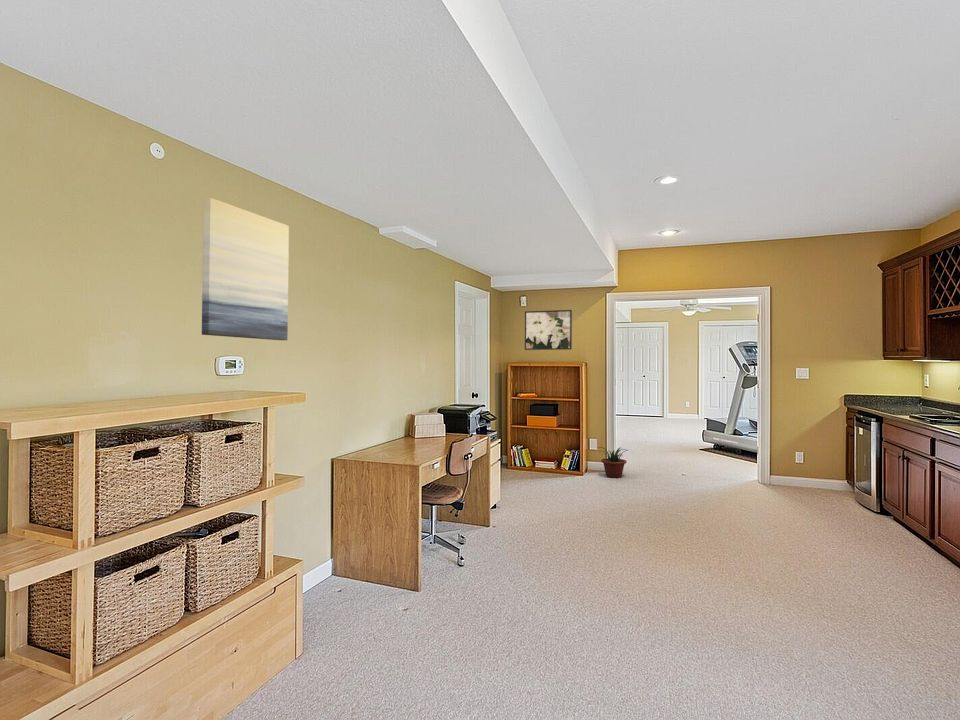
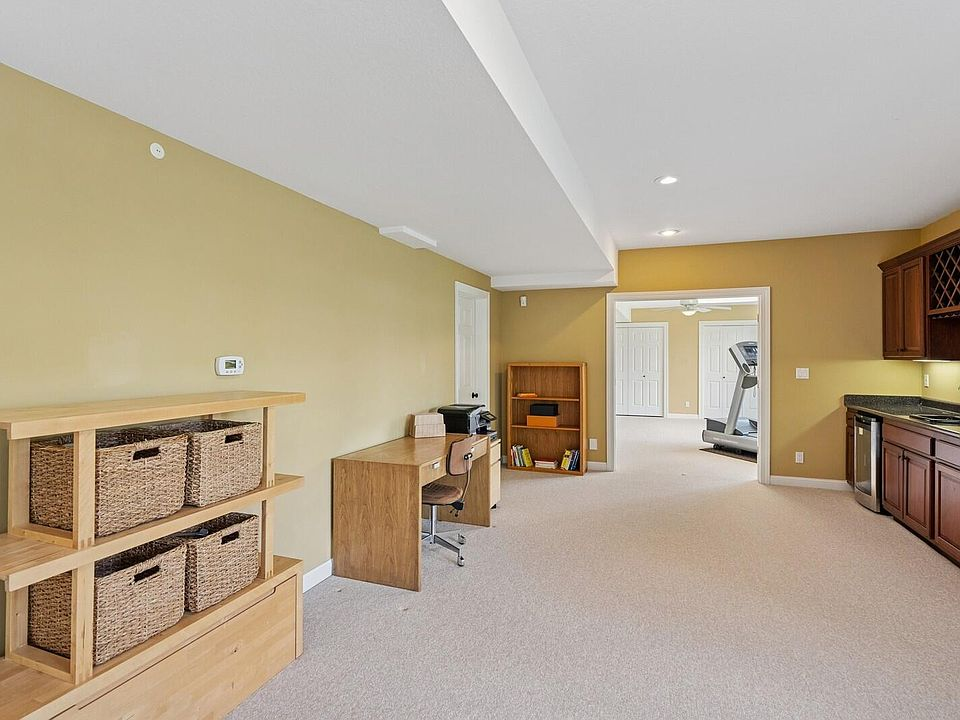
- potted plant [597,446,628,479]
- wall art [201,197,290,341]
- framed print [524,309,573,351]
